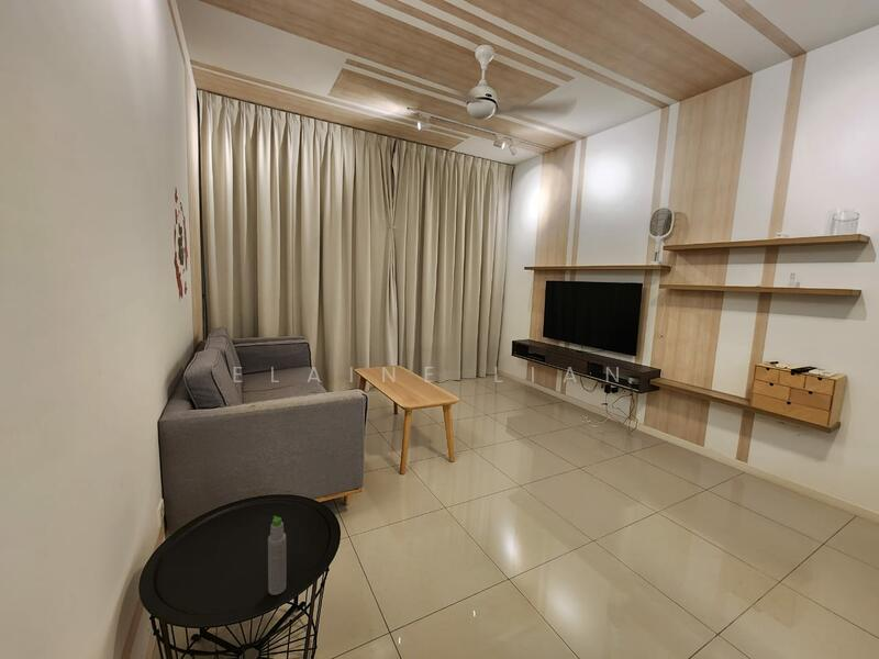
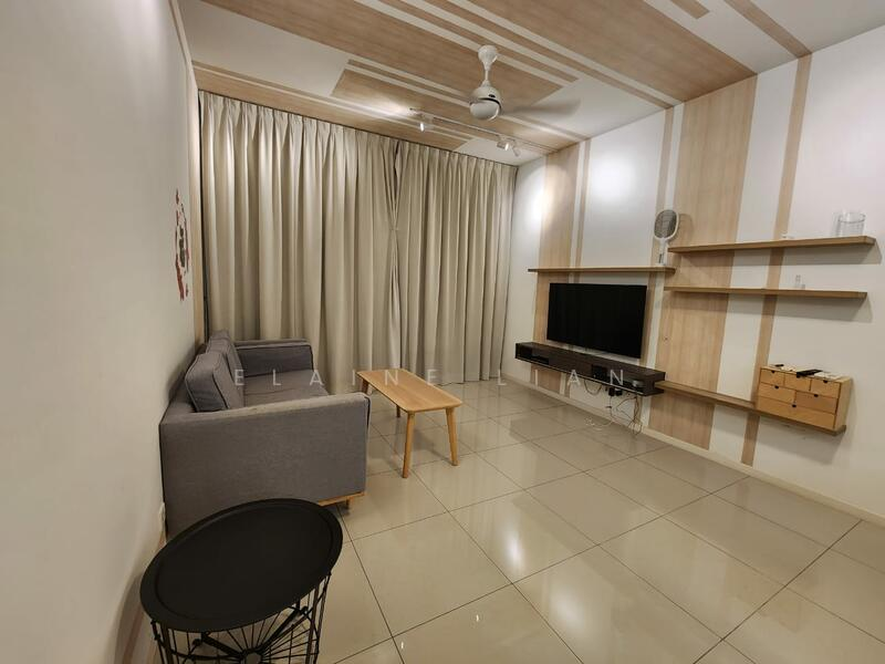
- bottle [267,515,287,596]
